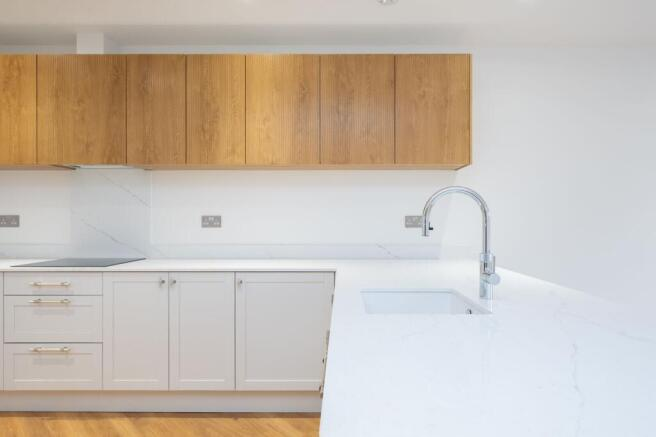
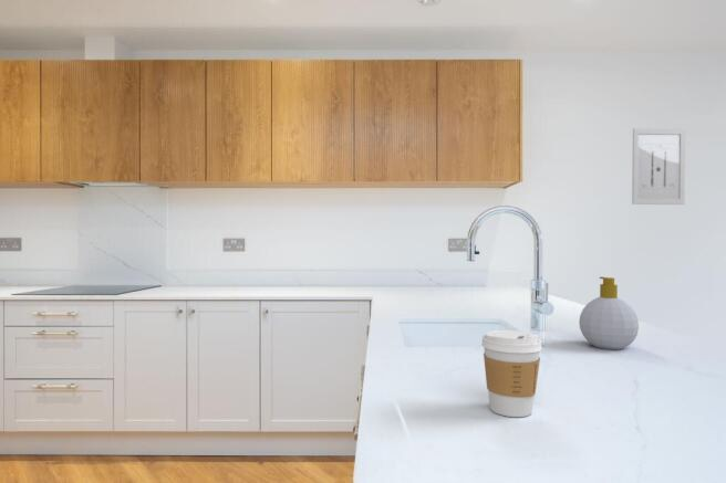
+ coffee cup [480,329,543,418]
+ wall art [631,127,686,206]
+ soap bottle [578,276,640,350]
